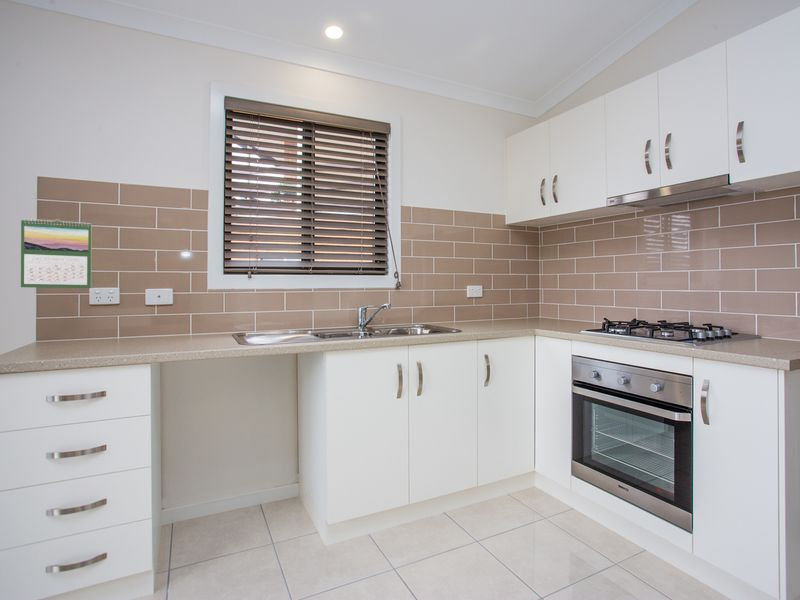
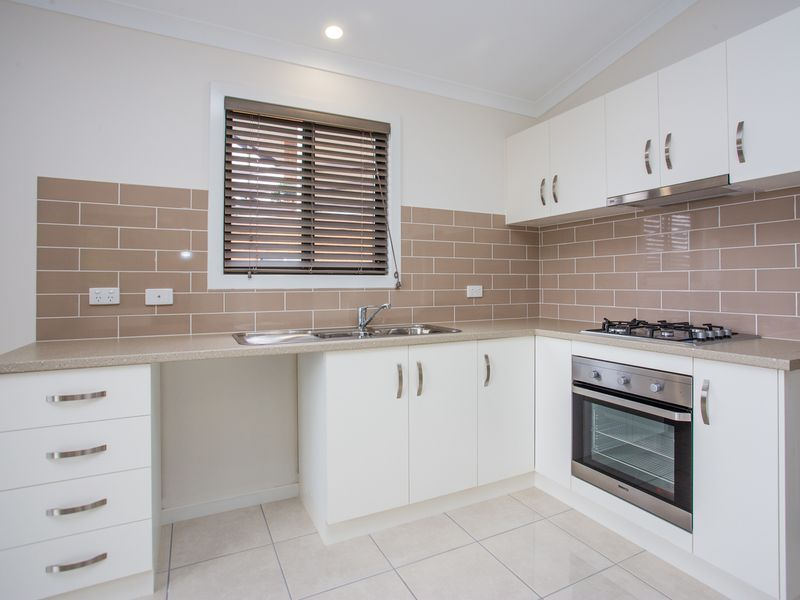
- calendar [20,217,93,289]
